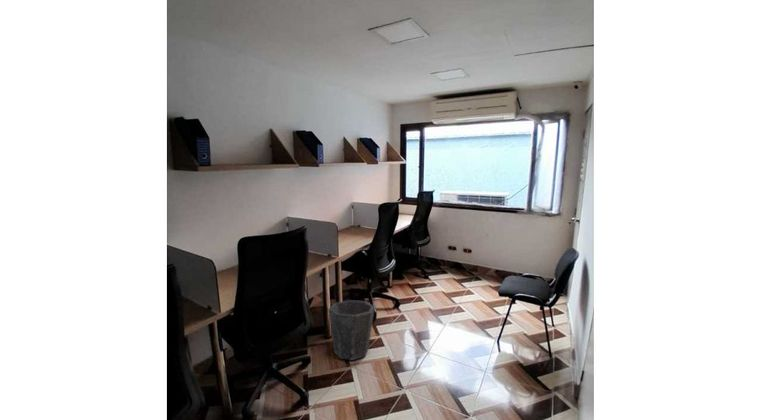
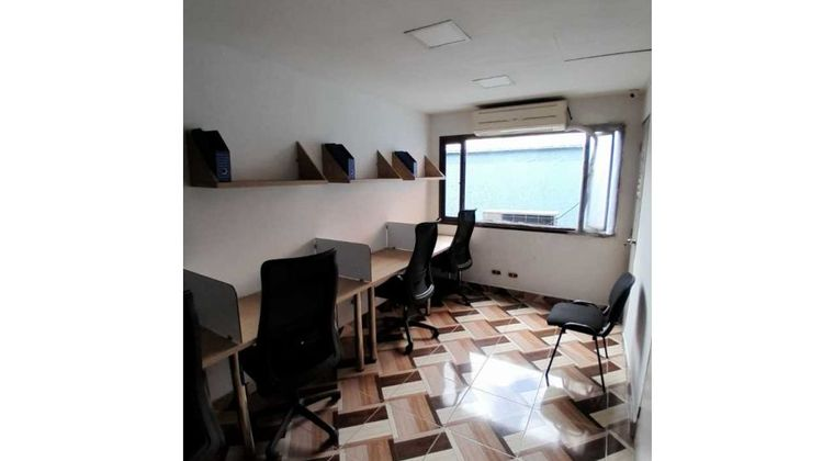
- waste bin [327,299,376,361]
